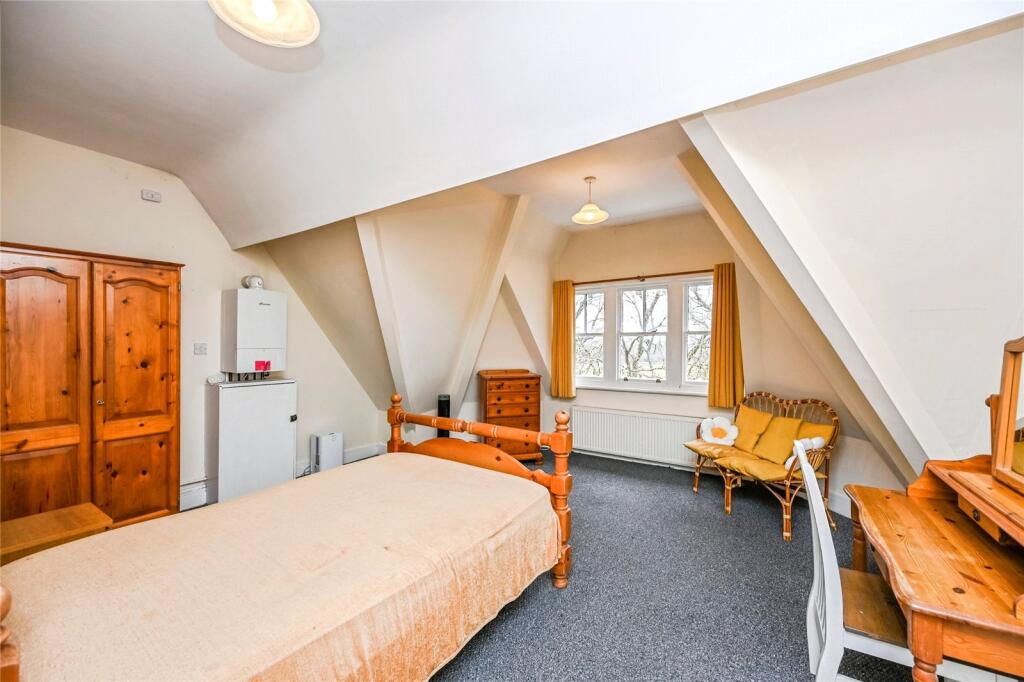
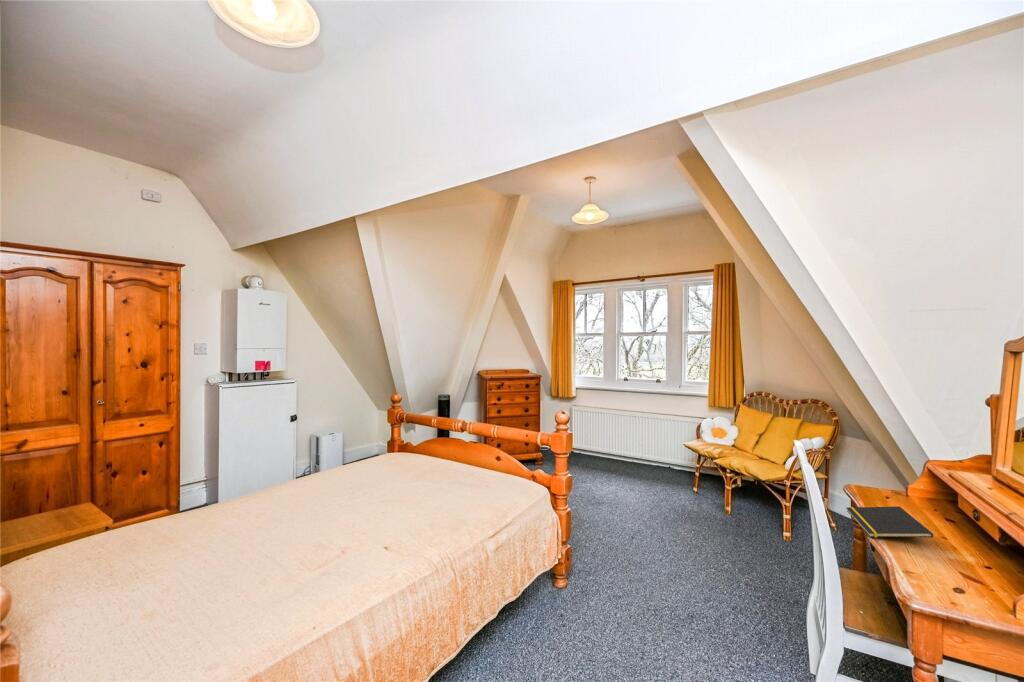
+ notepad [846,505,934,538]
